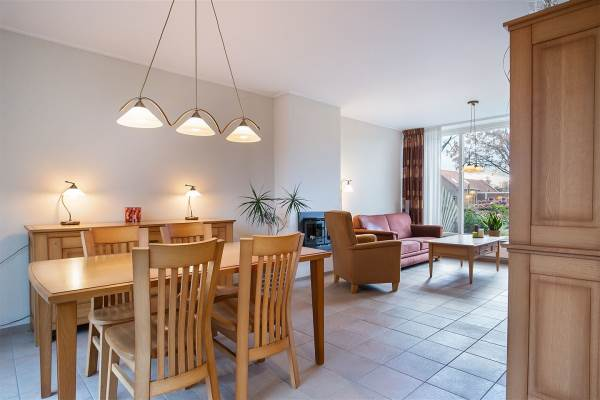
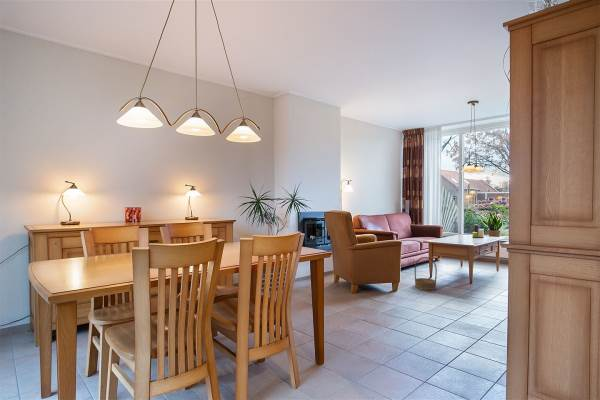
+ basket [414,256,438,291]
